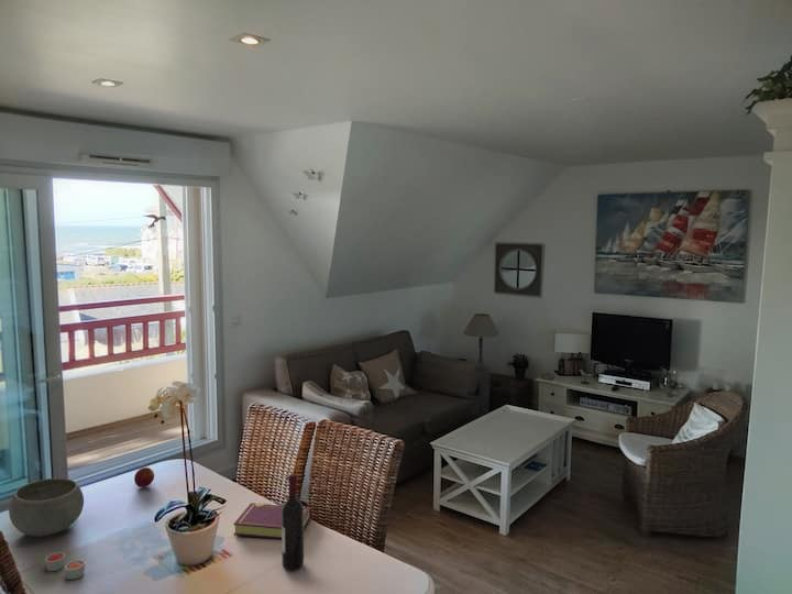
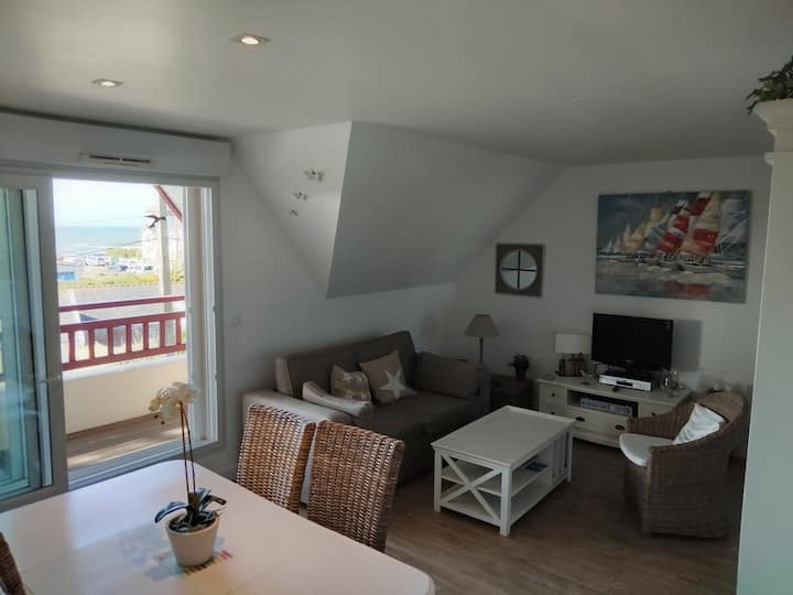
- bowl [8,477,85,538]
- candle [44,551,86,581]
- book [232,502,314,540]
- wine bottle [280,473,305,572]
- apple [133,466,155,488]
